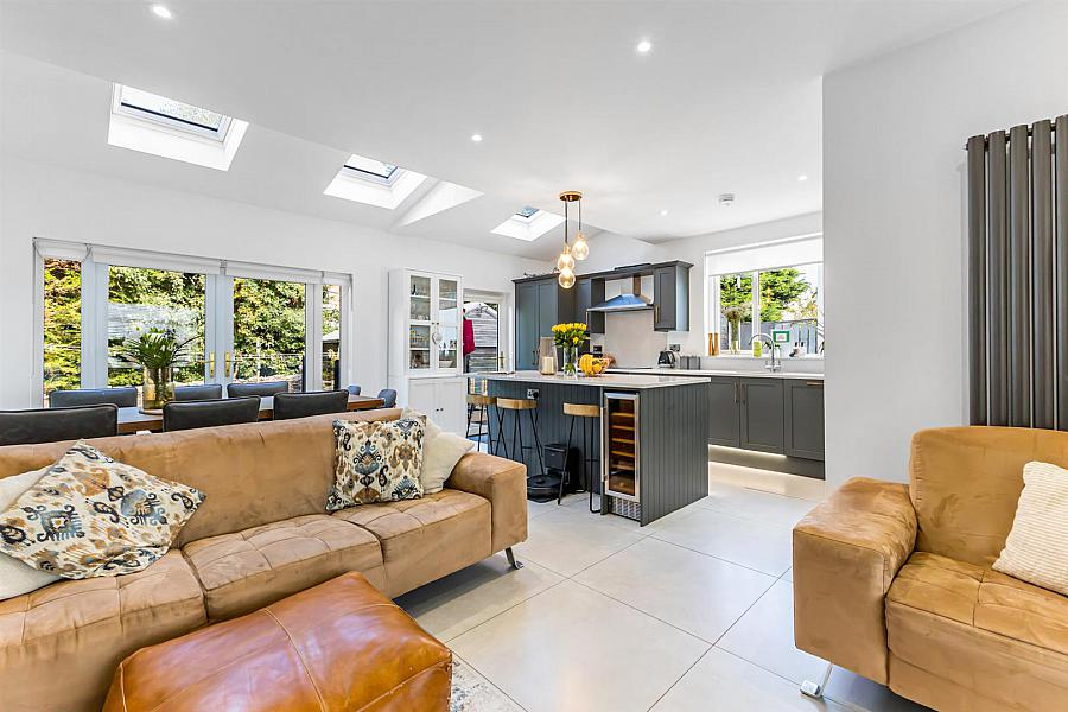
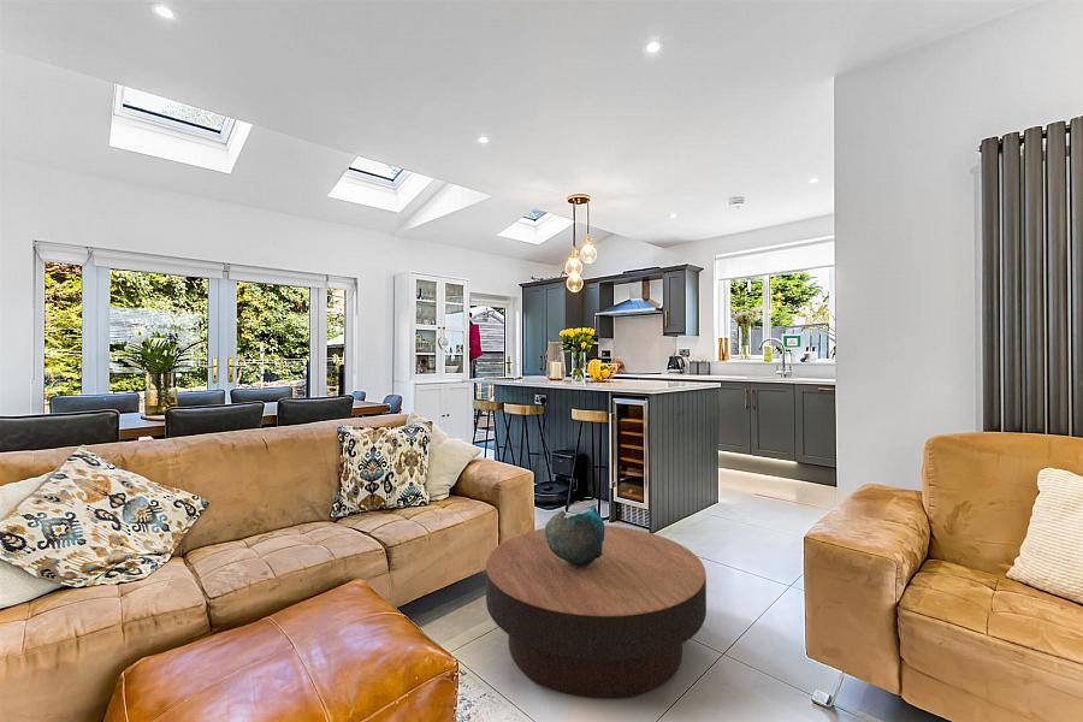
+ decorative bowl [544,505,605,567]
+ coffee table [485,525,708,699]
